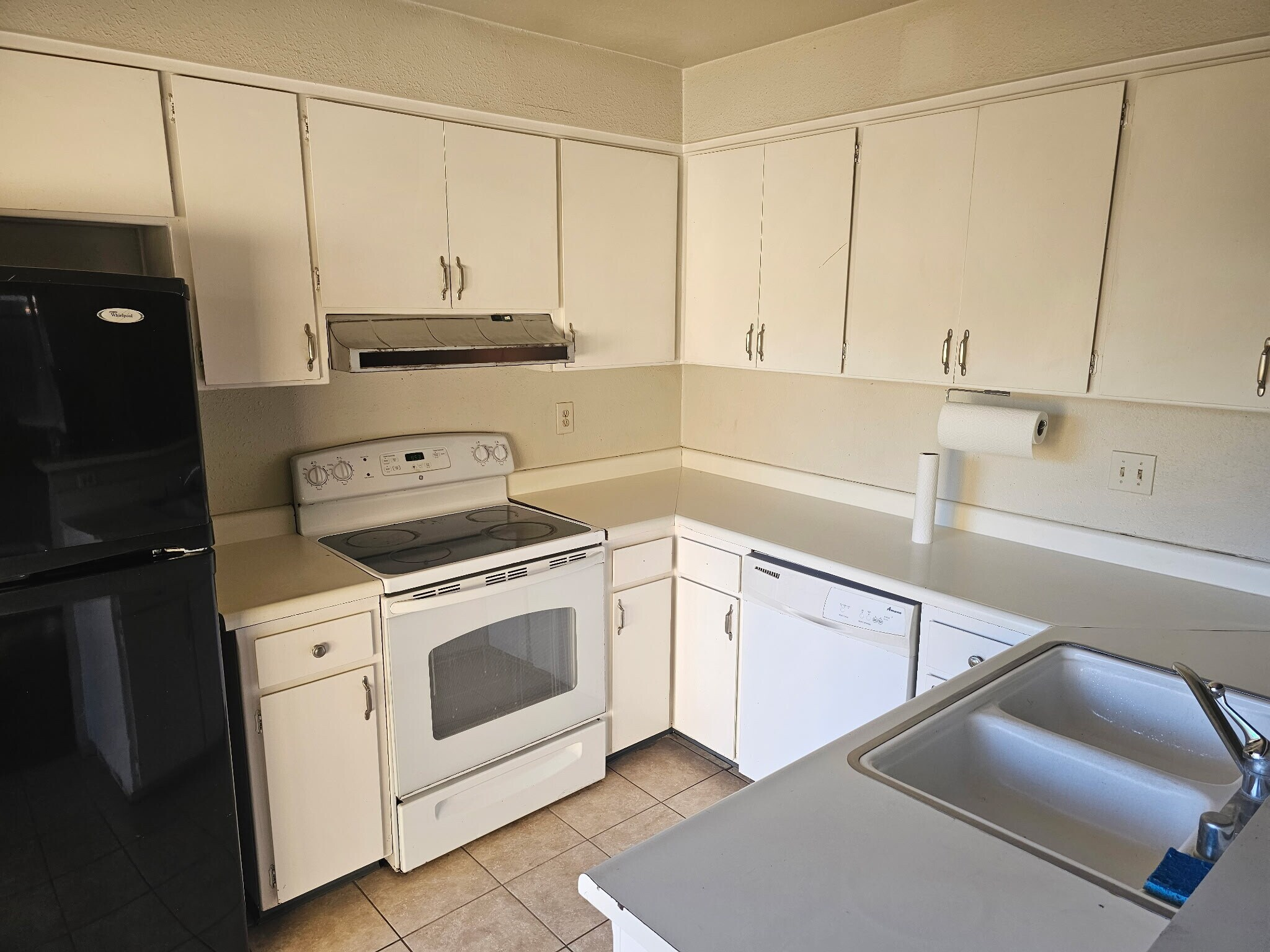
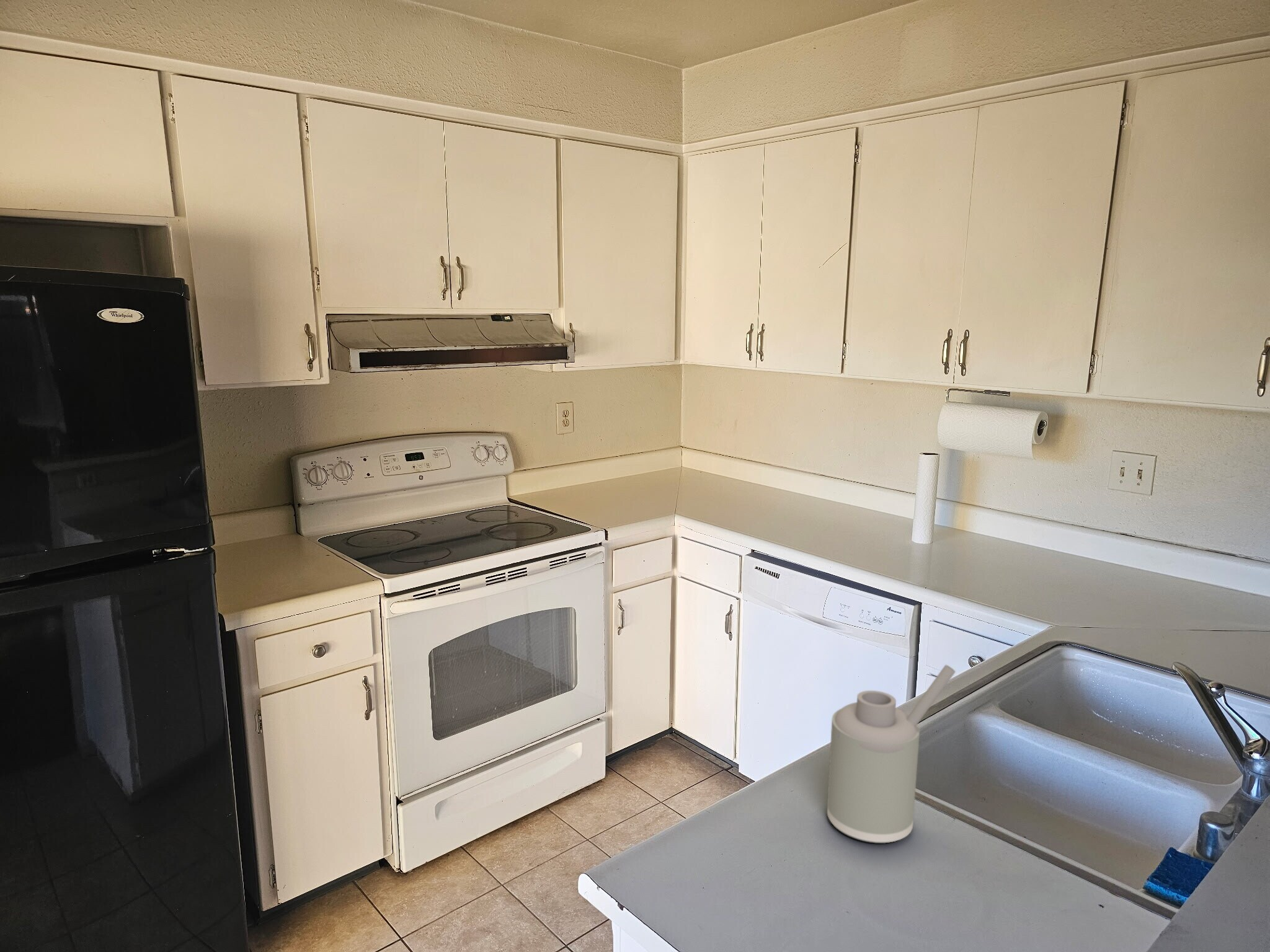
+ soap dispenser [827,664,956,844]
